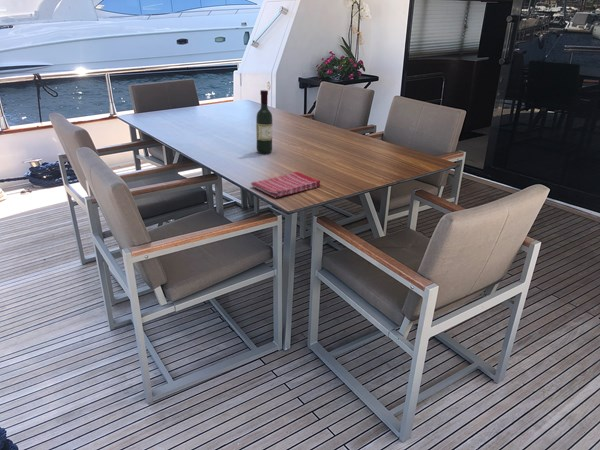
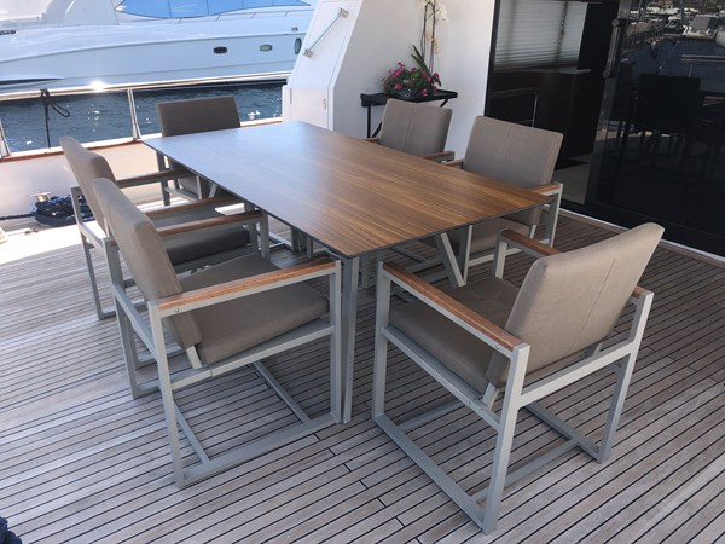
- dish towel [250,171,321,199]
- wine bottle [255,89,273,155]
